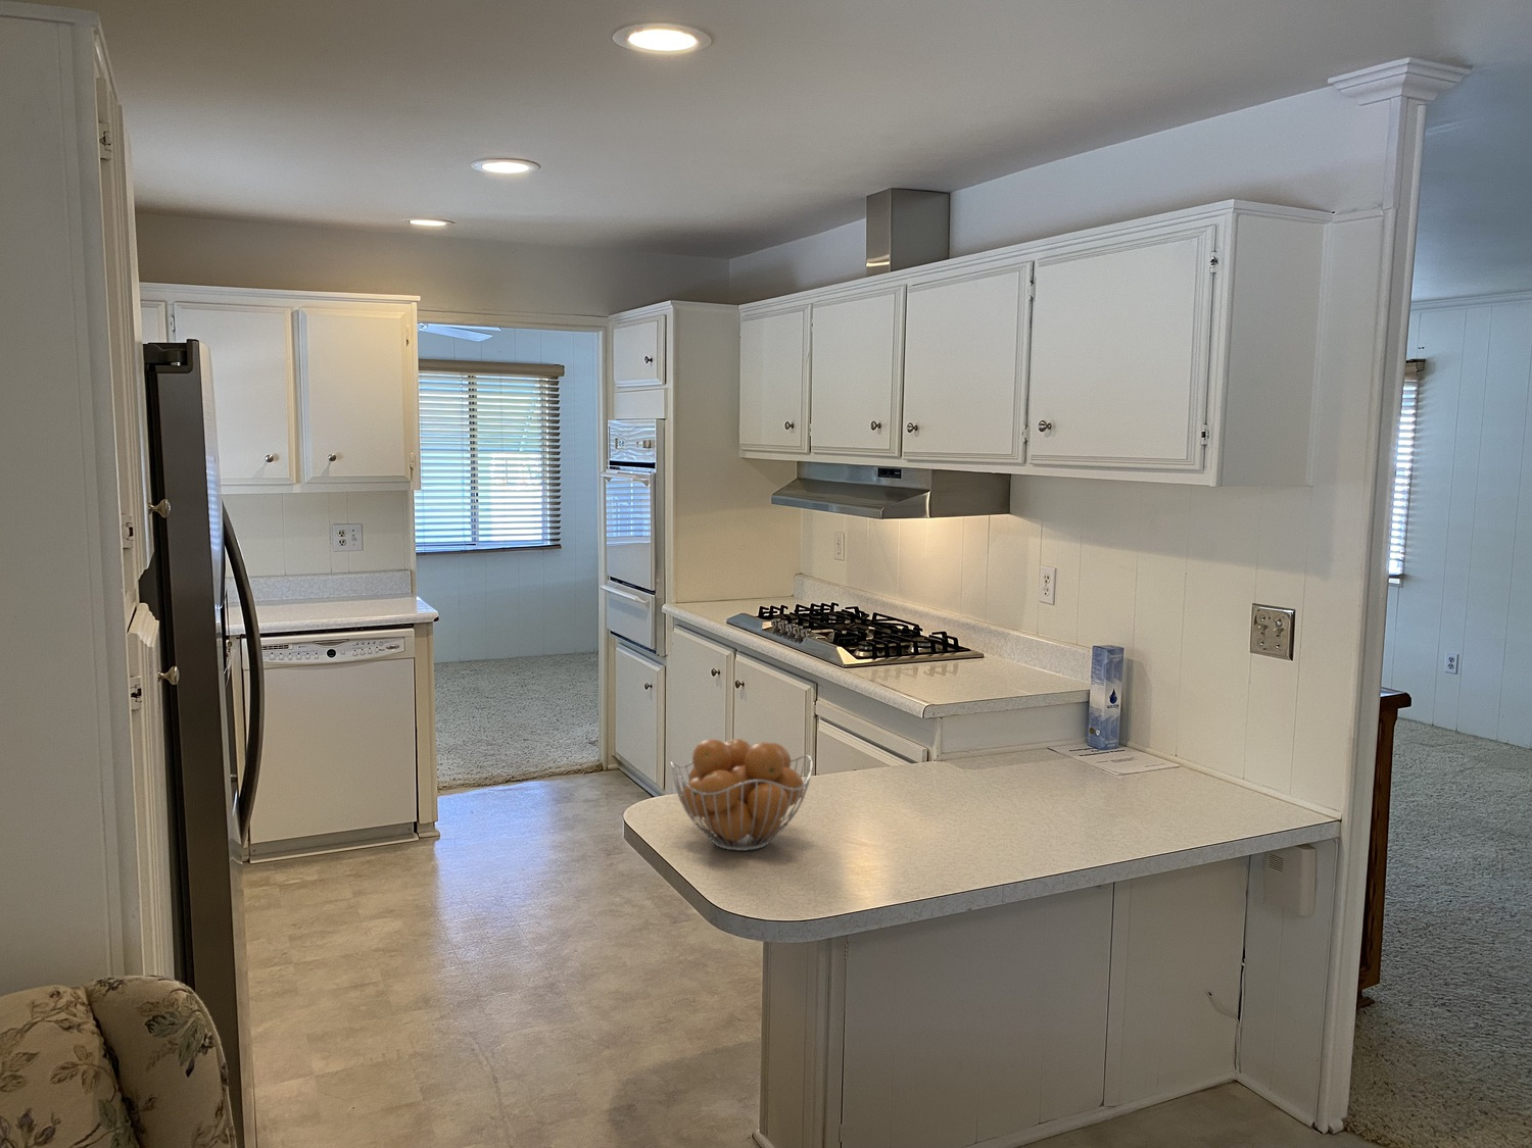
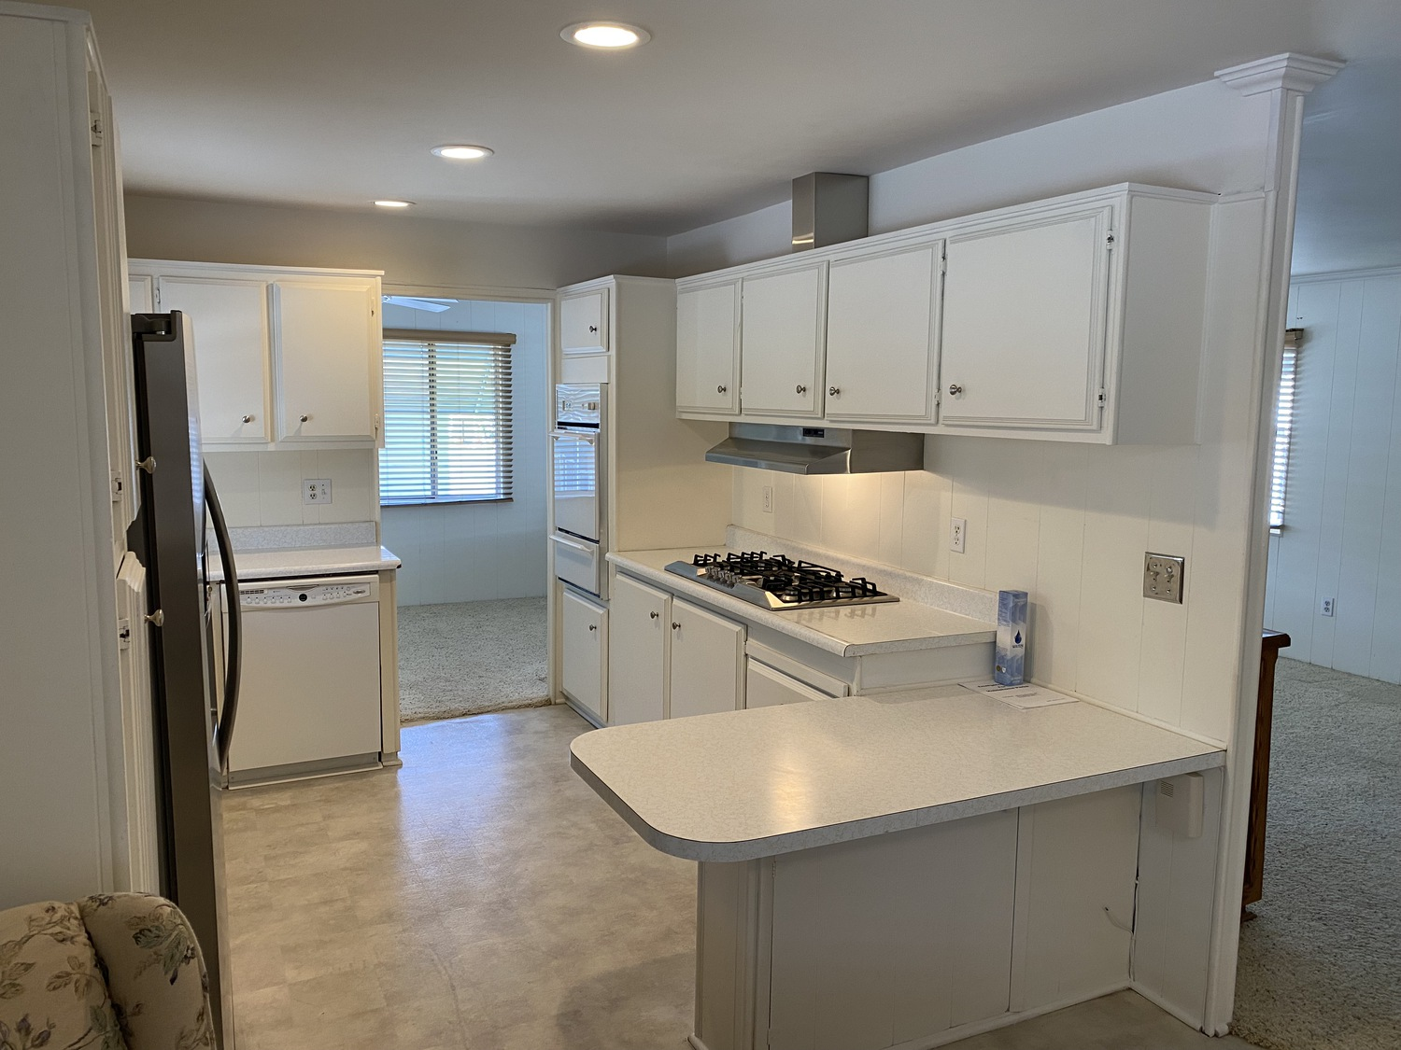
- fruit basket [669,738,814,853]
